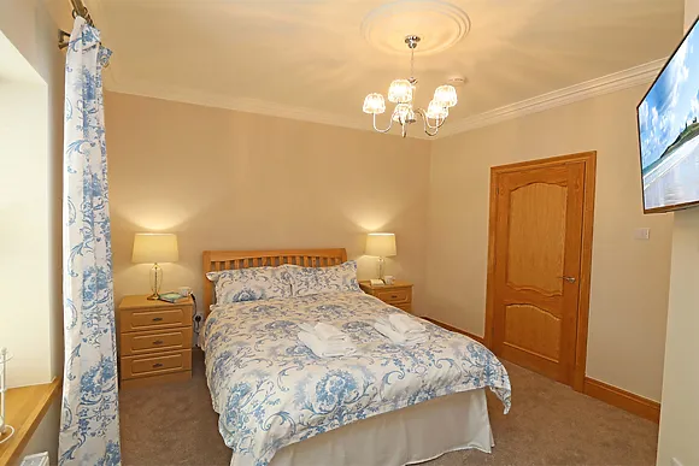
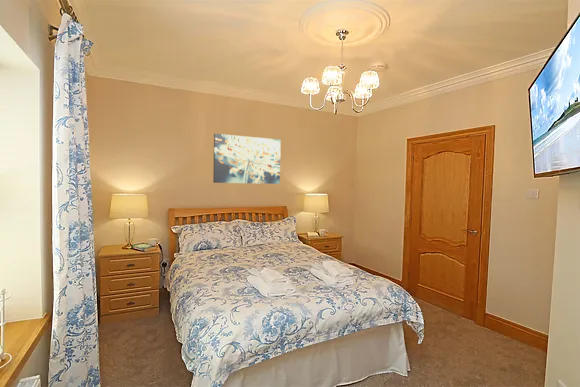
+ wall art [212,133,282,185]
